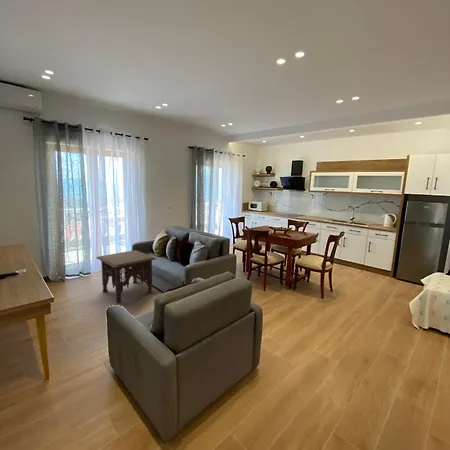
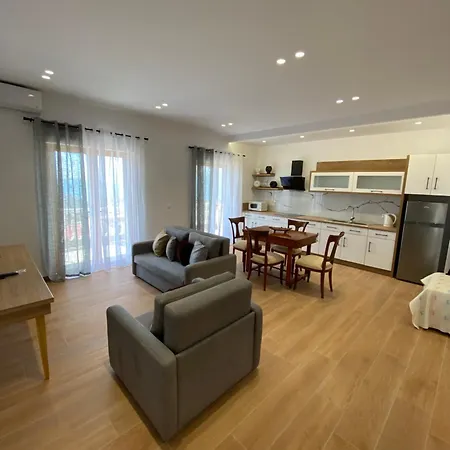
- side table [95,249,158,303]
